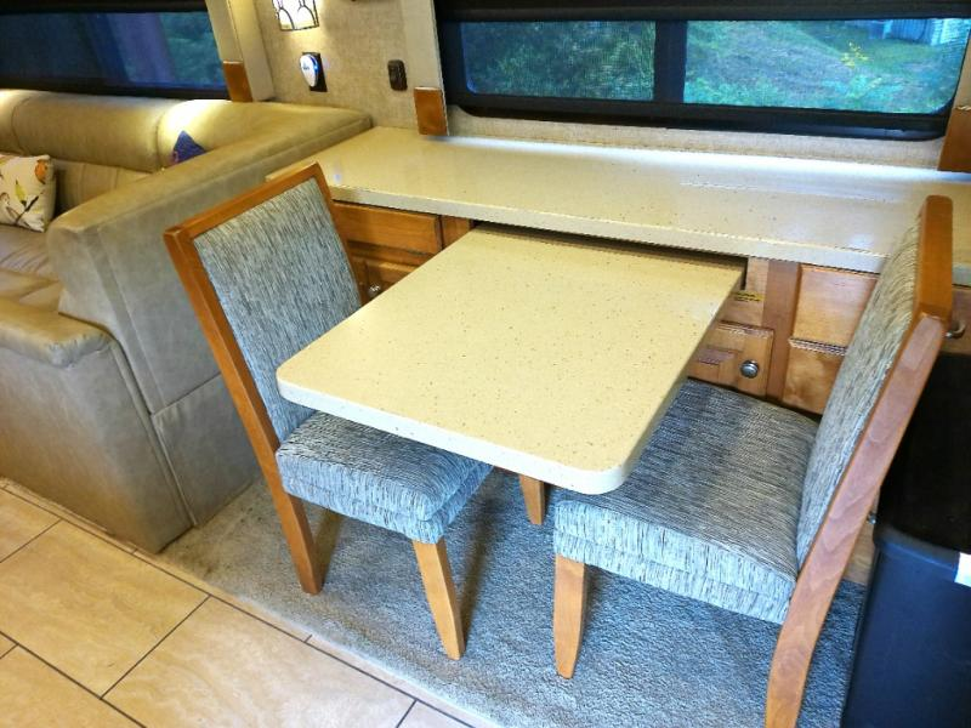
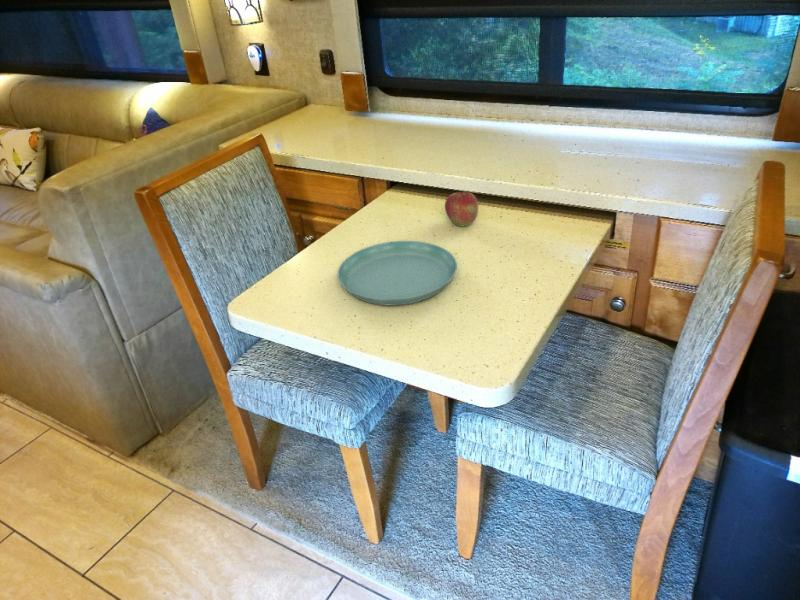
+ saucer [337,240,458,307]
+ fruit [444,191,479,228]
